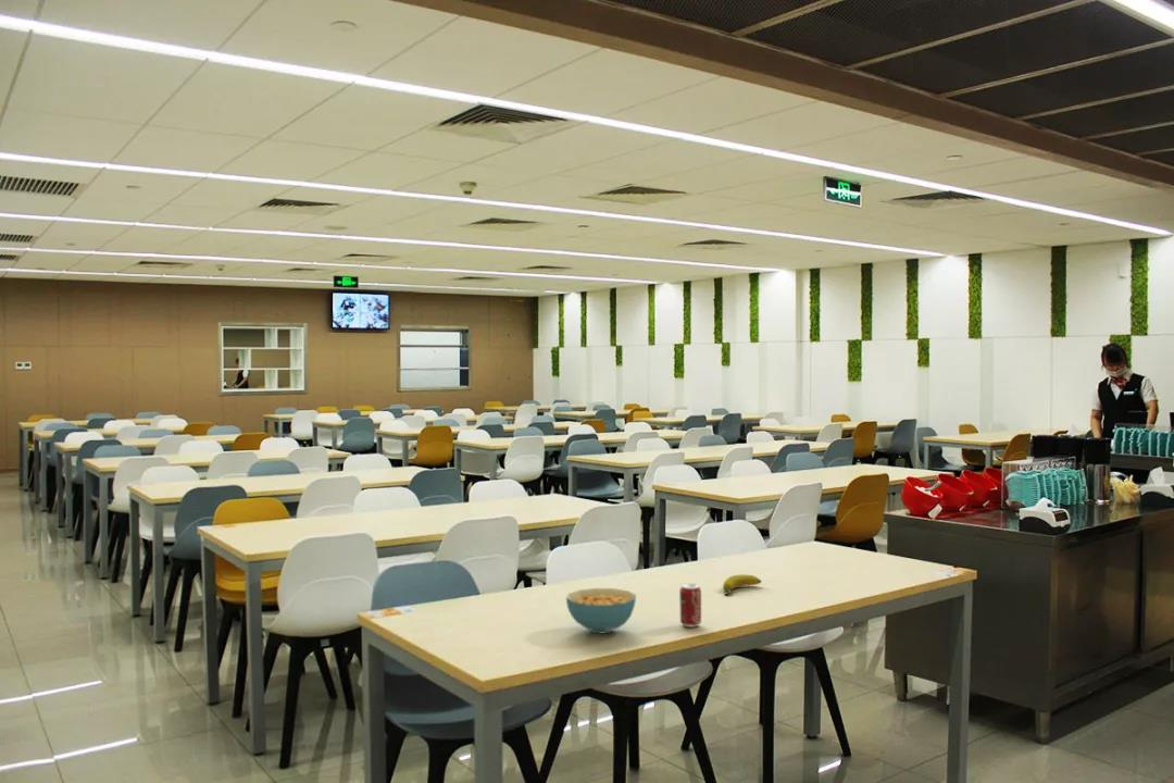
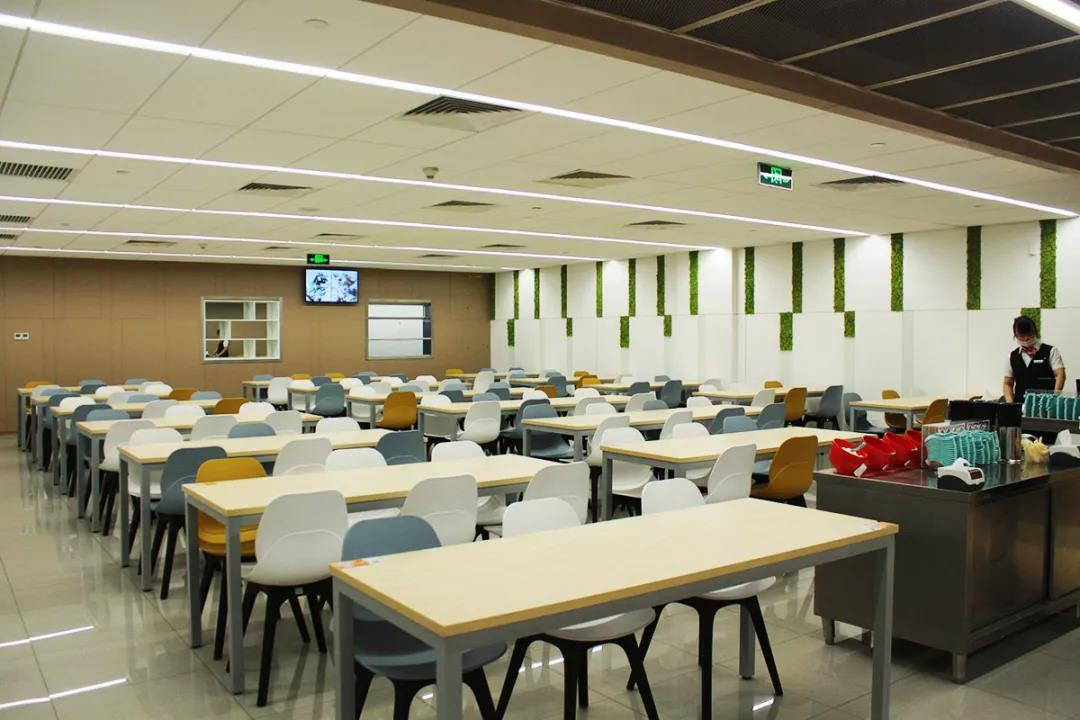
- banana [722,574,762,596]
- beverage can [678,582,702,629]
- cereal bowl [565,587,637,635]
